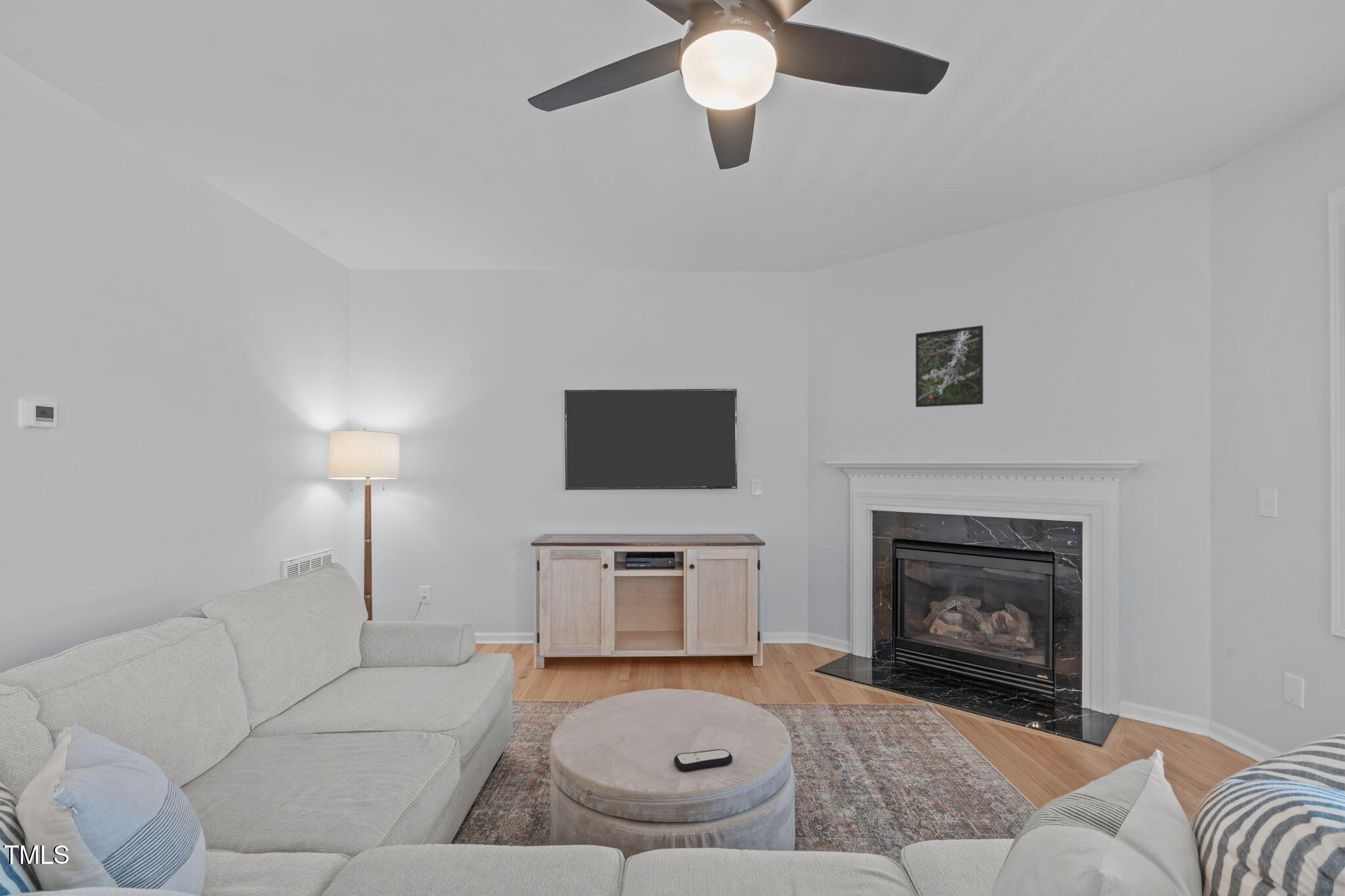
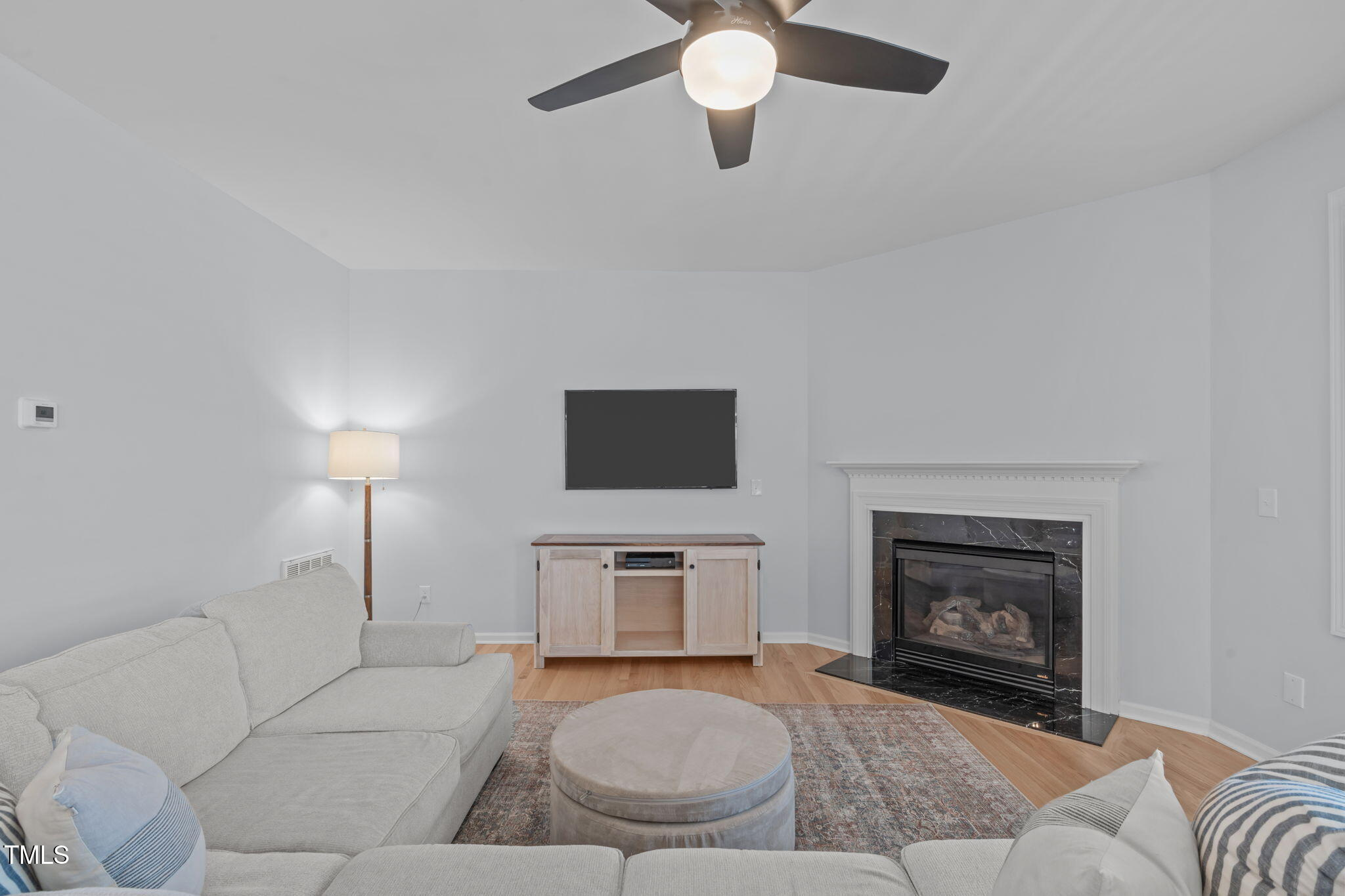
- remote control [674,748,733,772]
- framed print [915,325,984,408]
